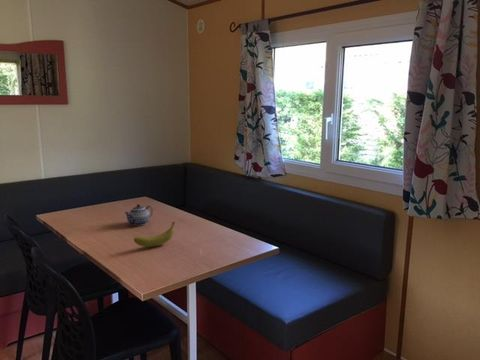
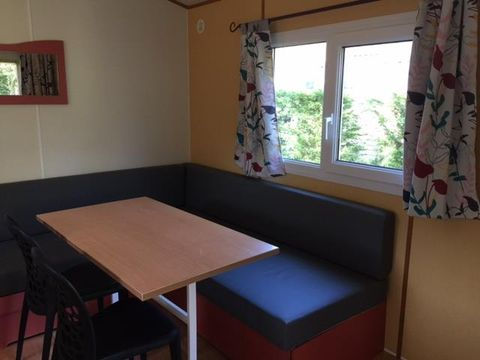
- fruit [133,221,176,248]
- teapot [124,203,154,227]
